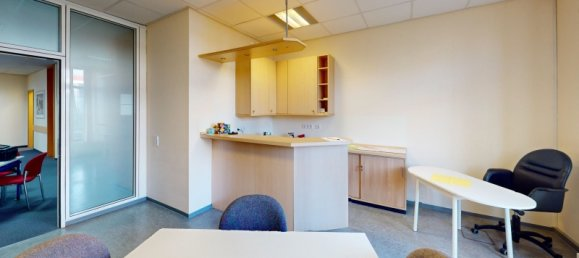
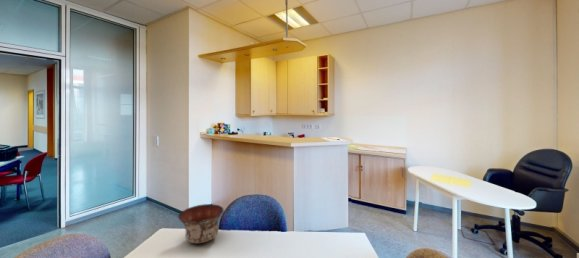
+ bowl [177,203,224,244]
